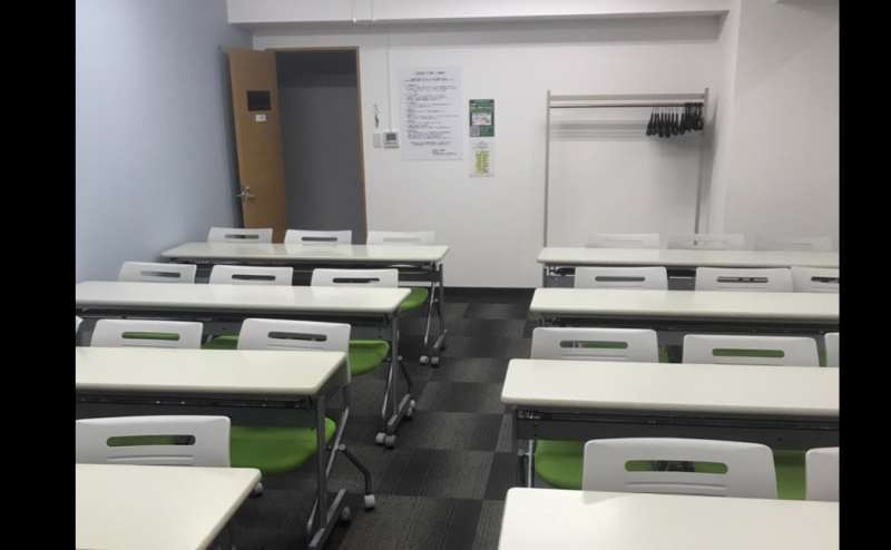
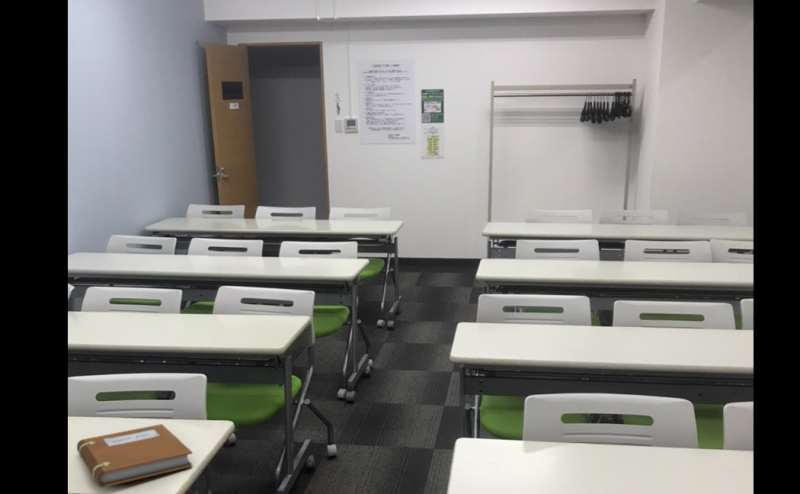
+ notebook [76,423,193,488]
